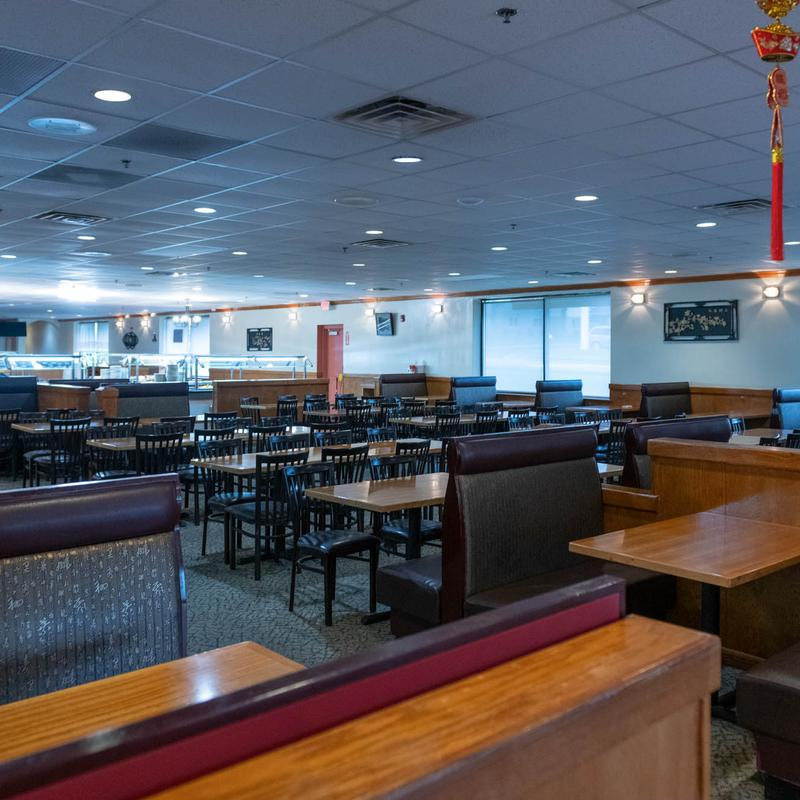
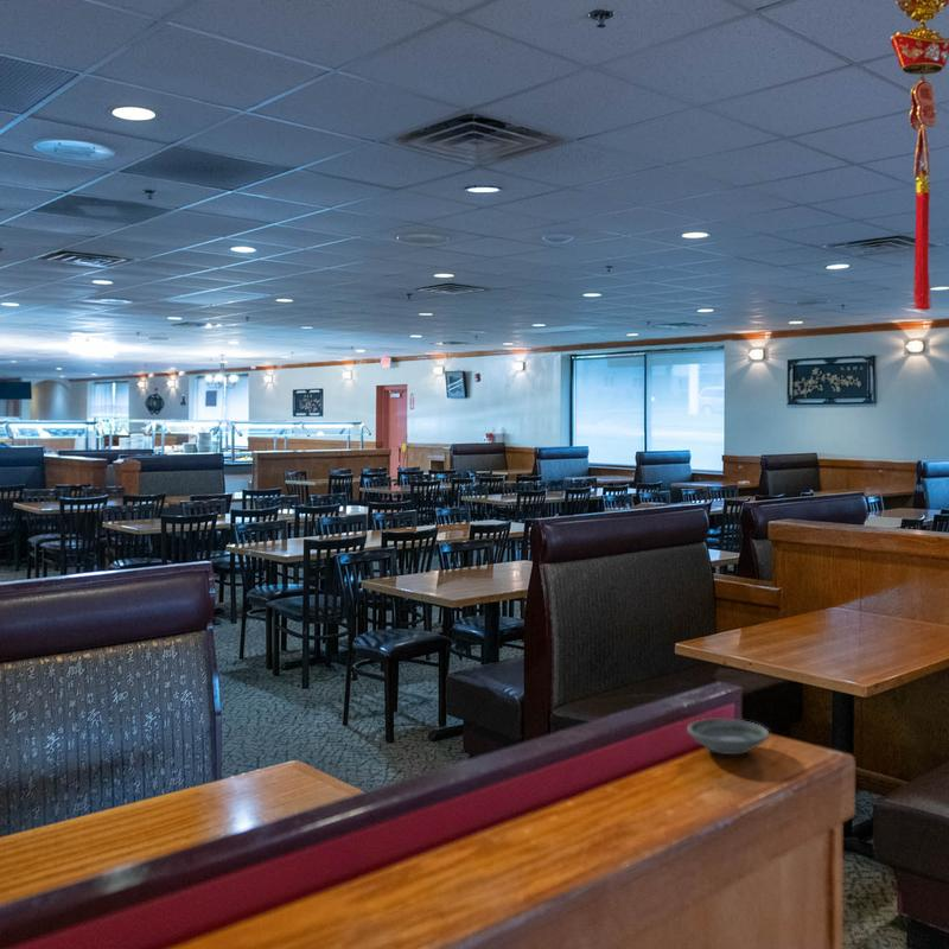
+ saucer [686,718,770,756]
